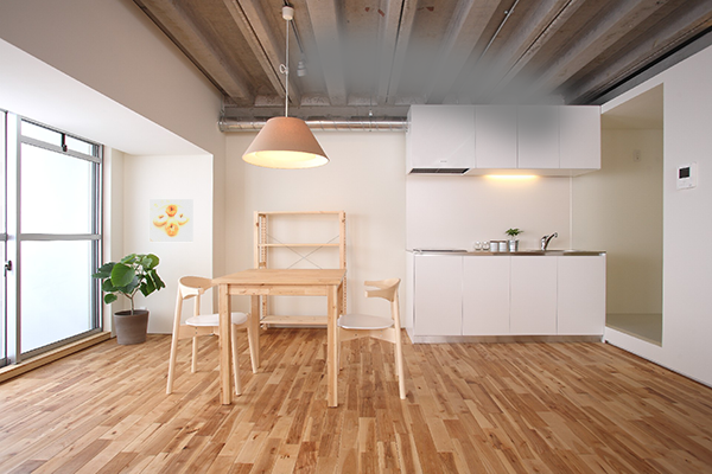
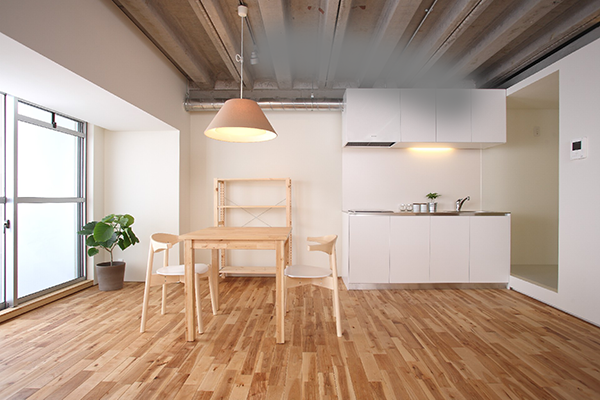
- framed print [148,198,195,243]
